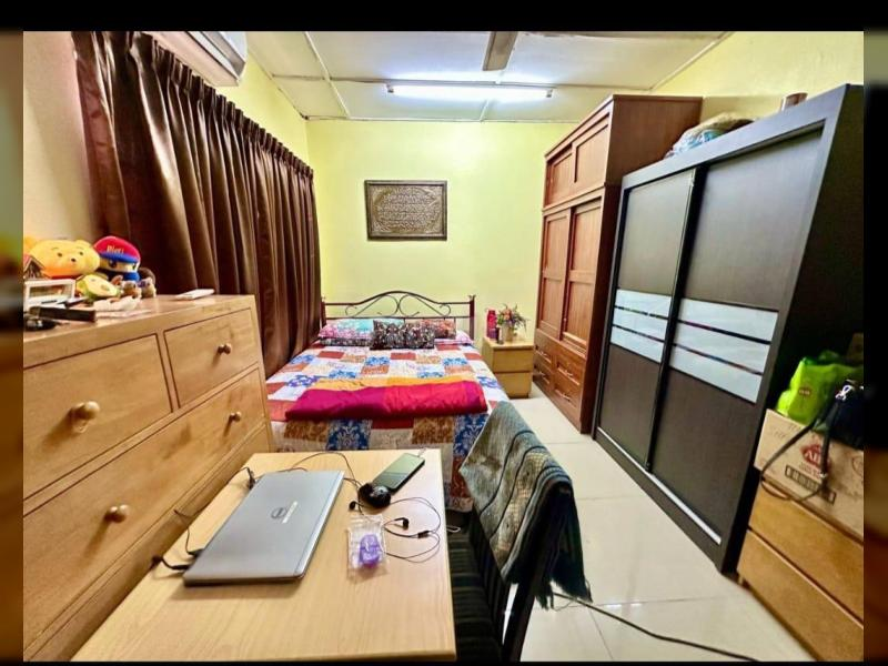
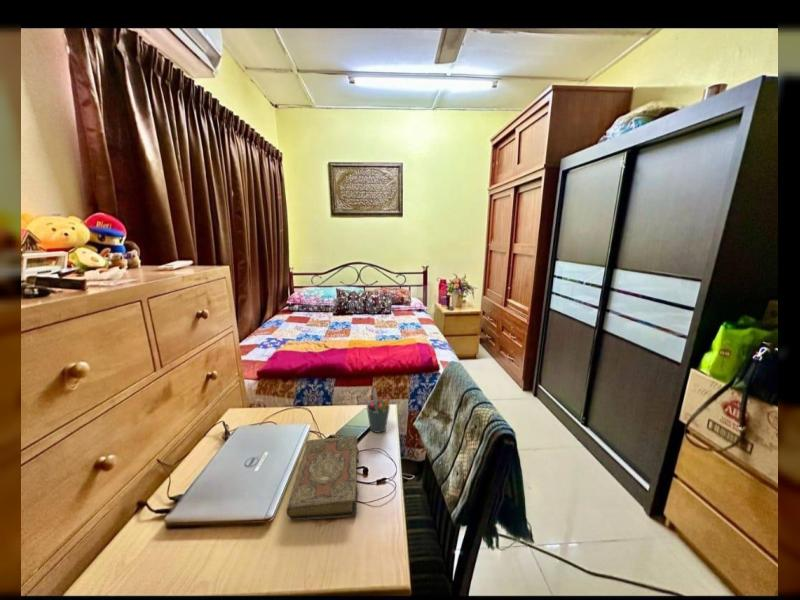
+ book [286,435,360,521]
+ pen holder [366,387,392,434]
